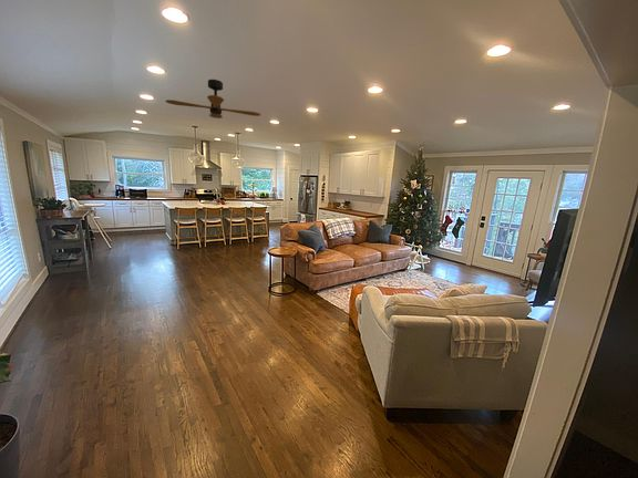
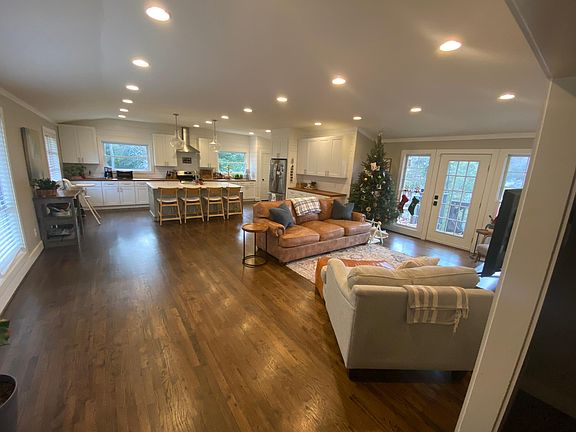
- ceiling fan [164,79,261,119]
